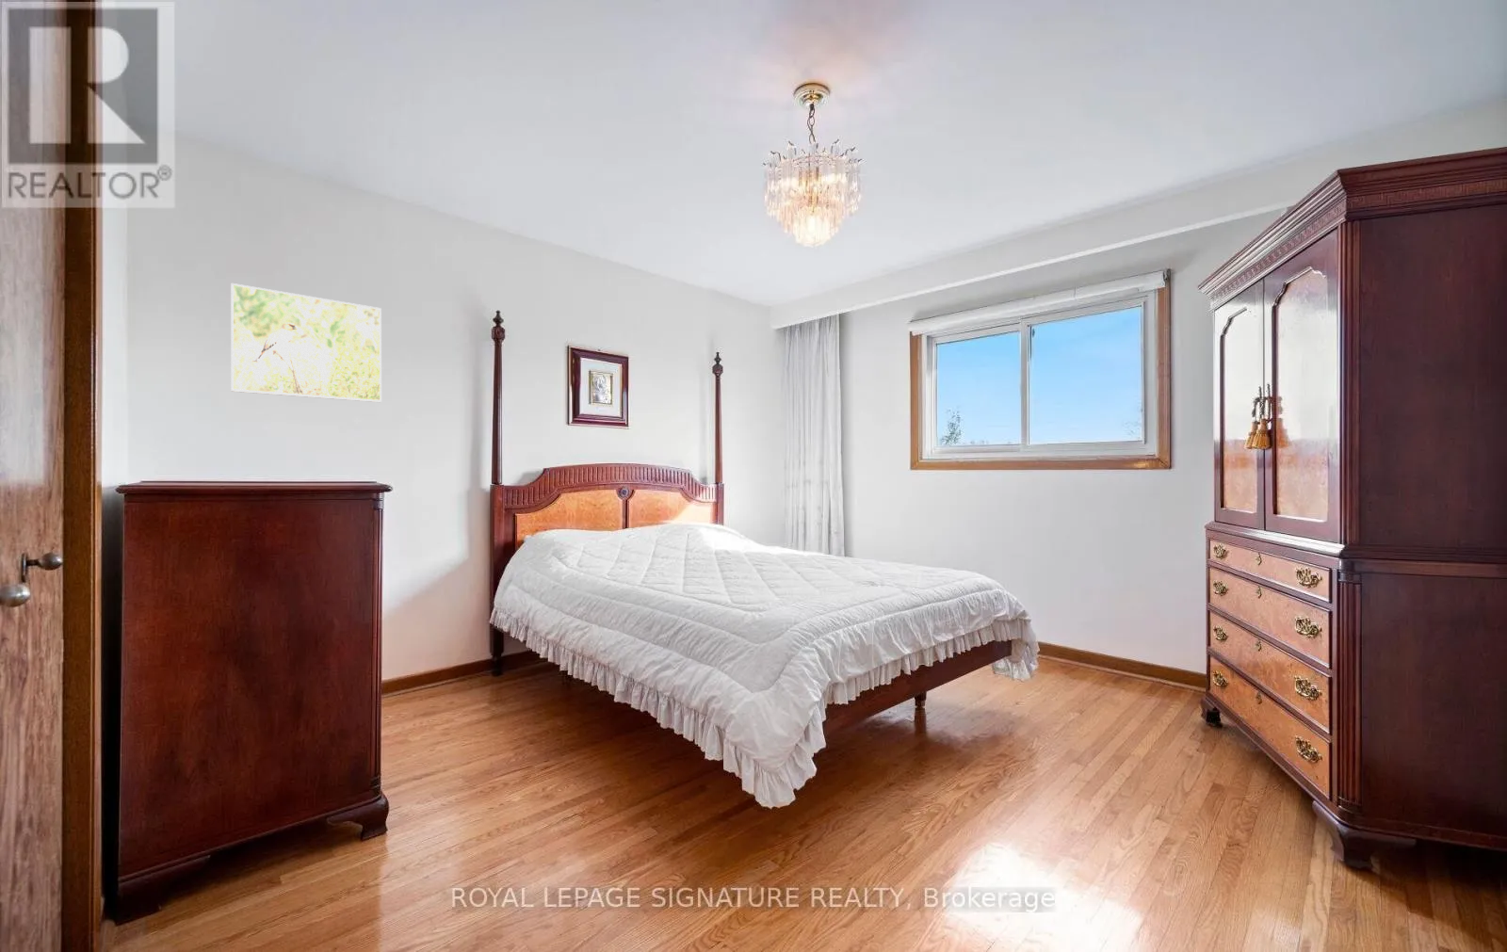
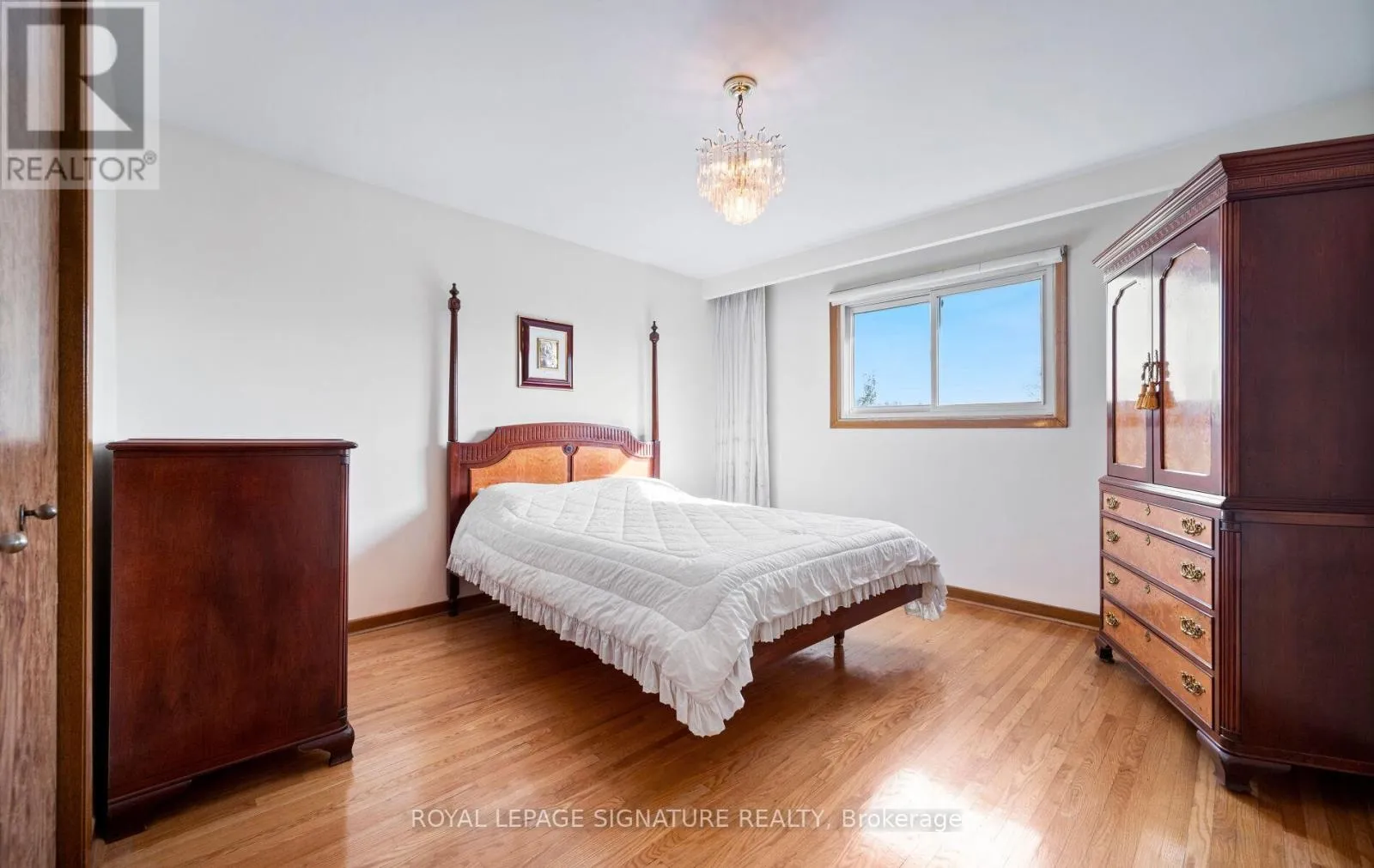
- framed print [230,283,383,403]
